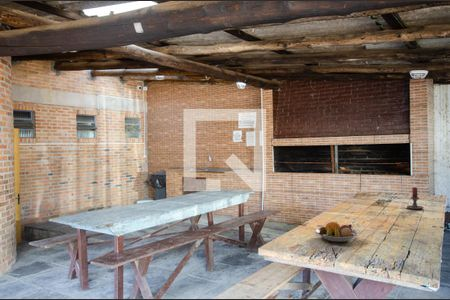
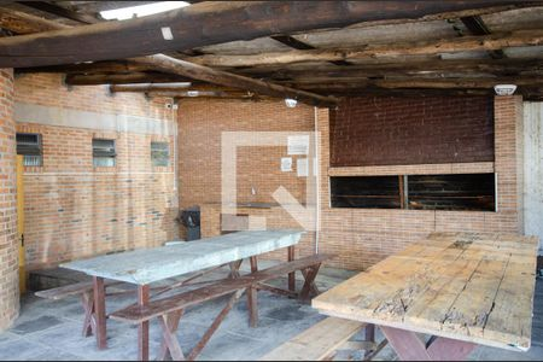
- candle holder [401,186,425,210]
- fruit bowl [314,221,360,243]
